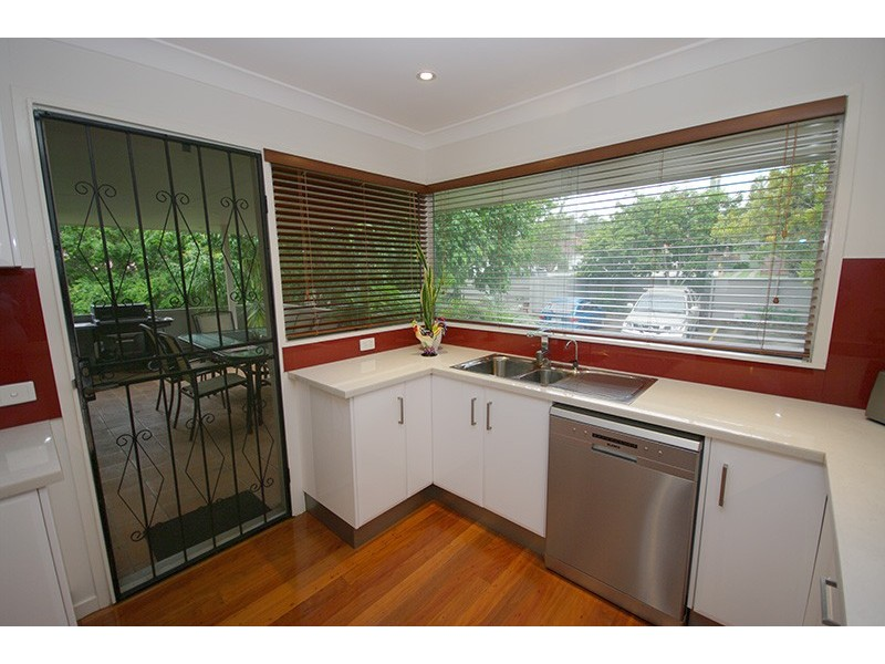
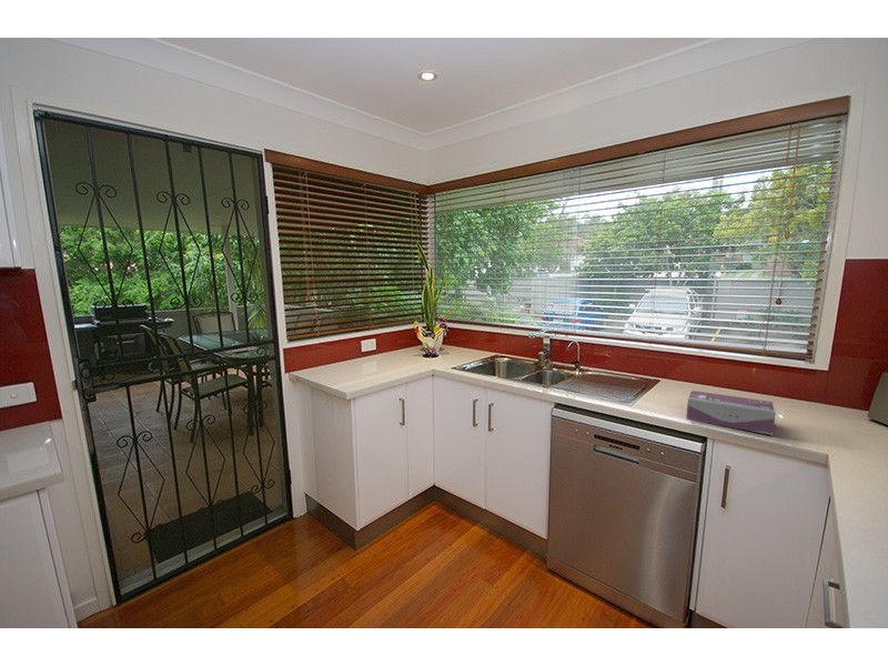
+ tissue box [685,390,777,436]
